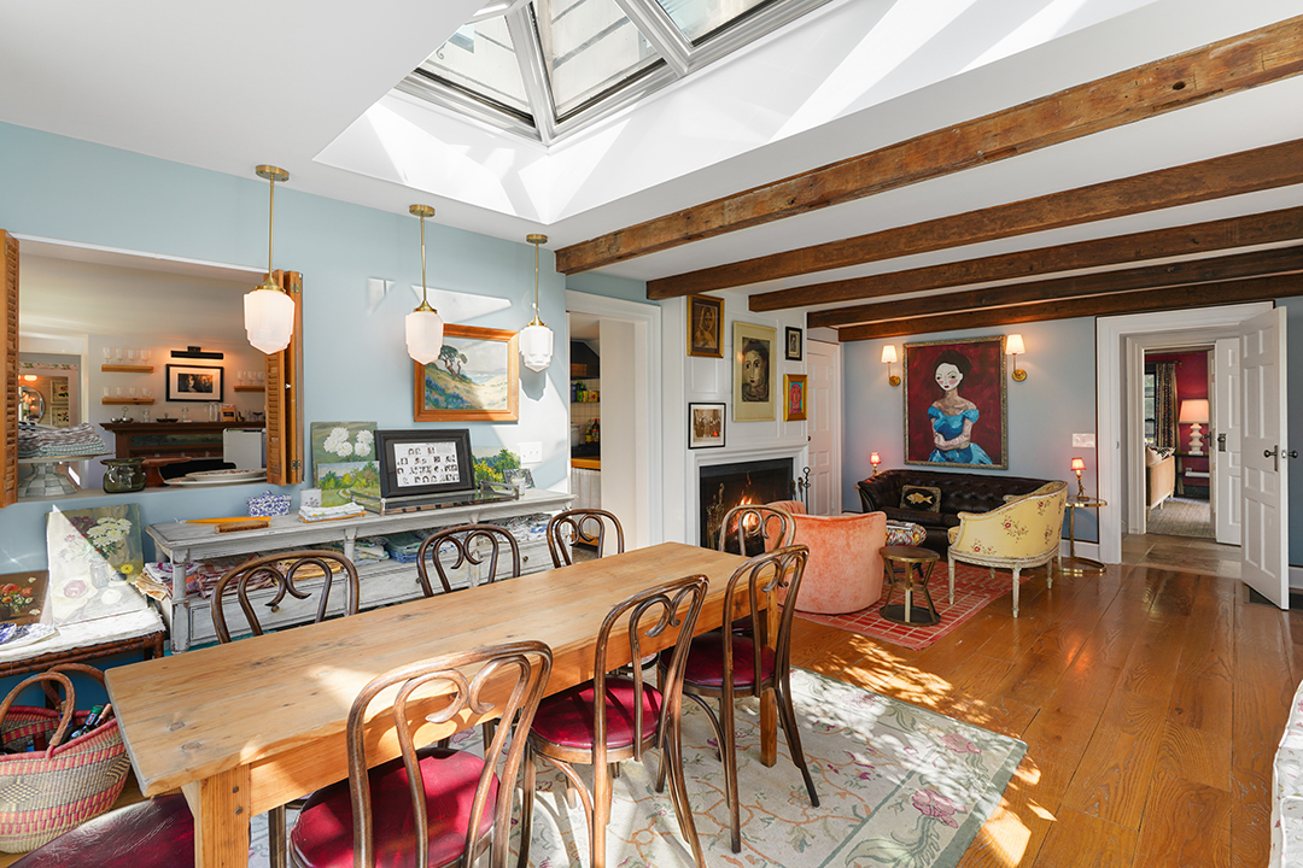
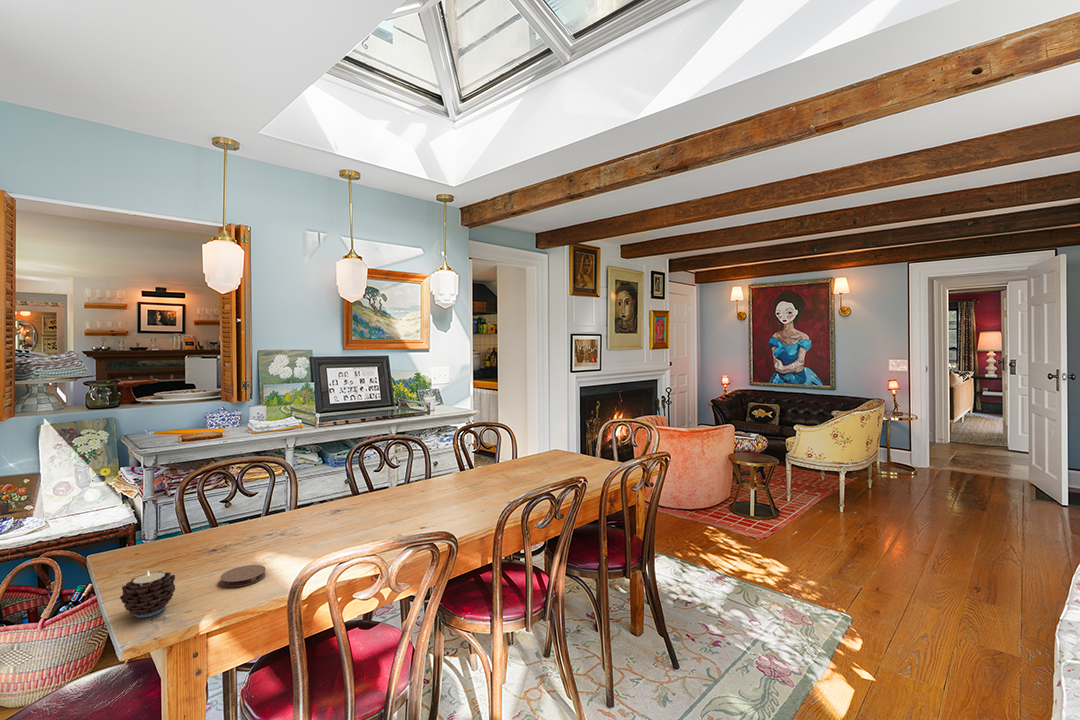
+ candle [119,569,176,619]
+ coaster [219,564,267,588]
